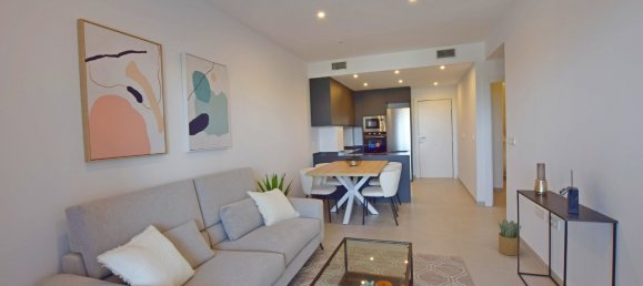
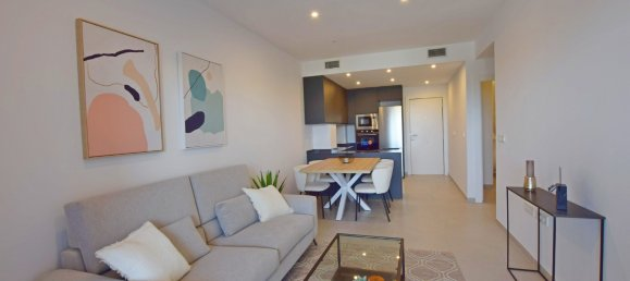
- potted plant [496,218,522,257]
